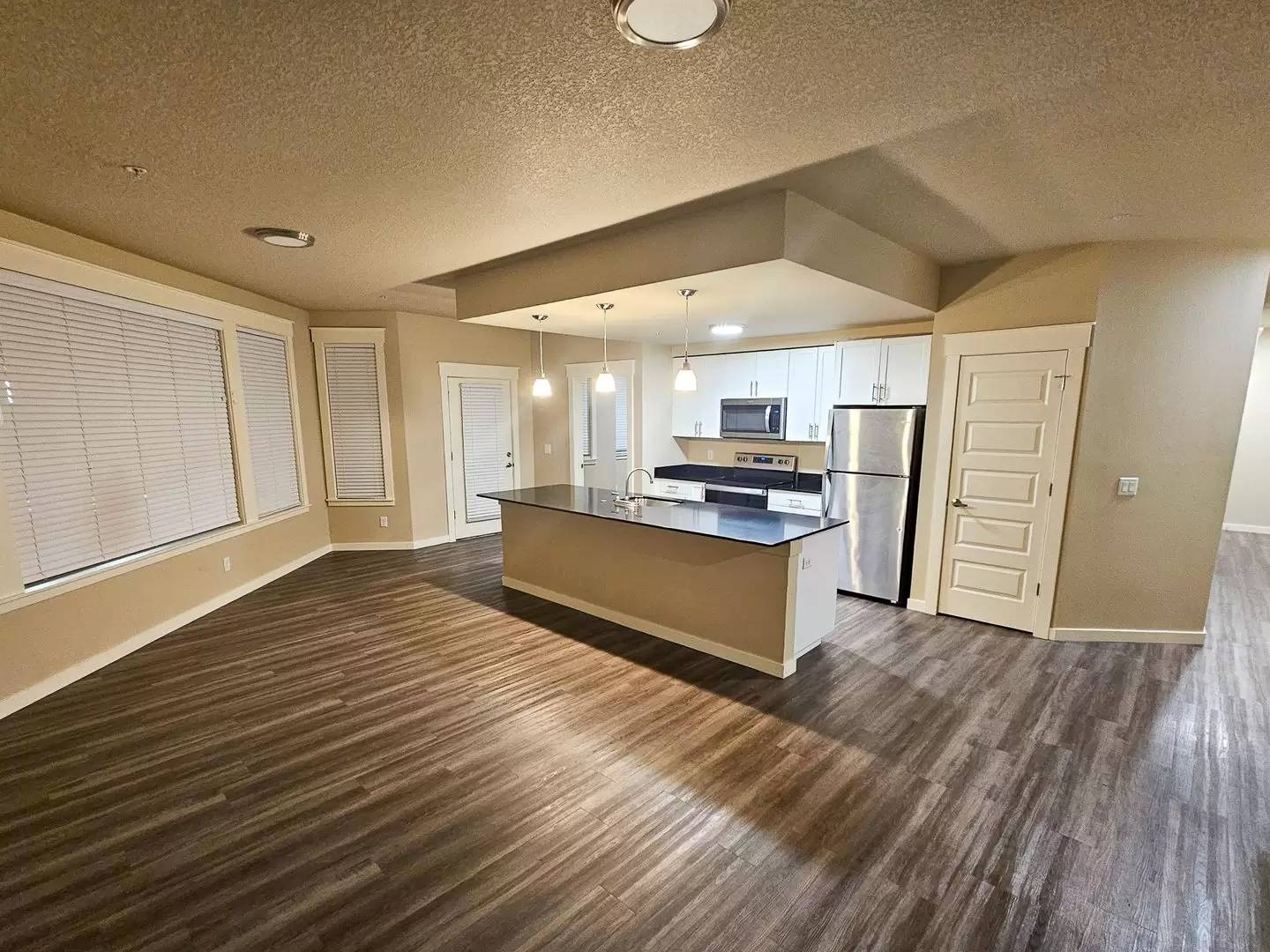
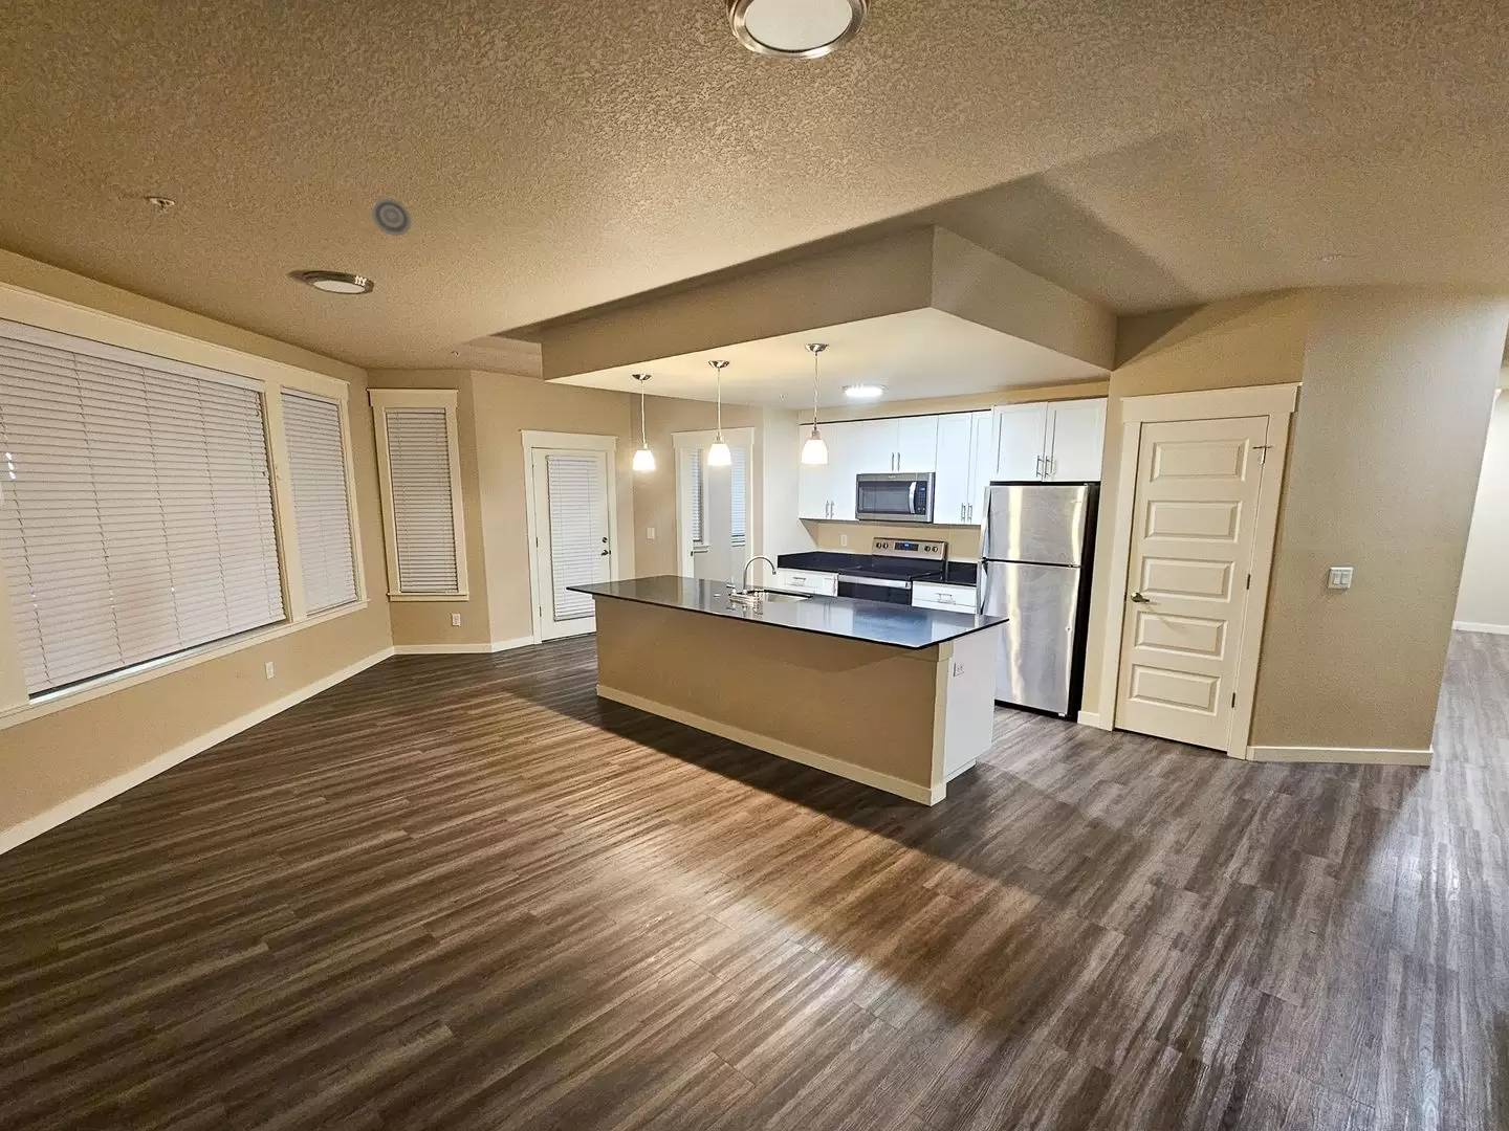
+ smoke detector [371,198,412,236]
